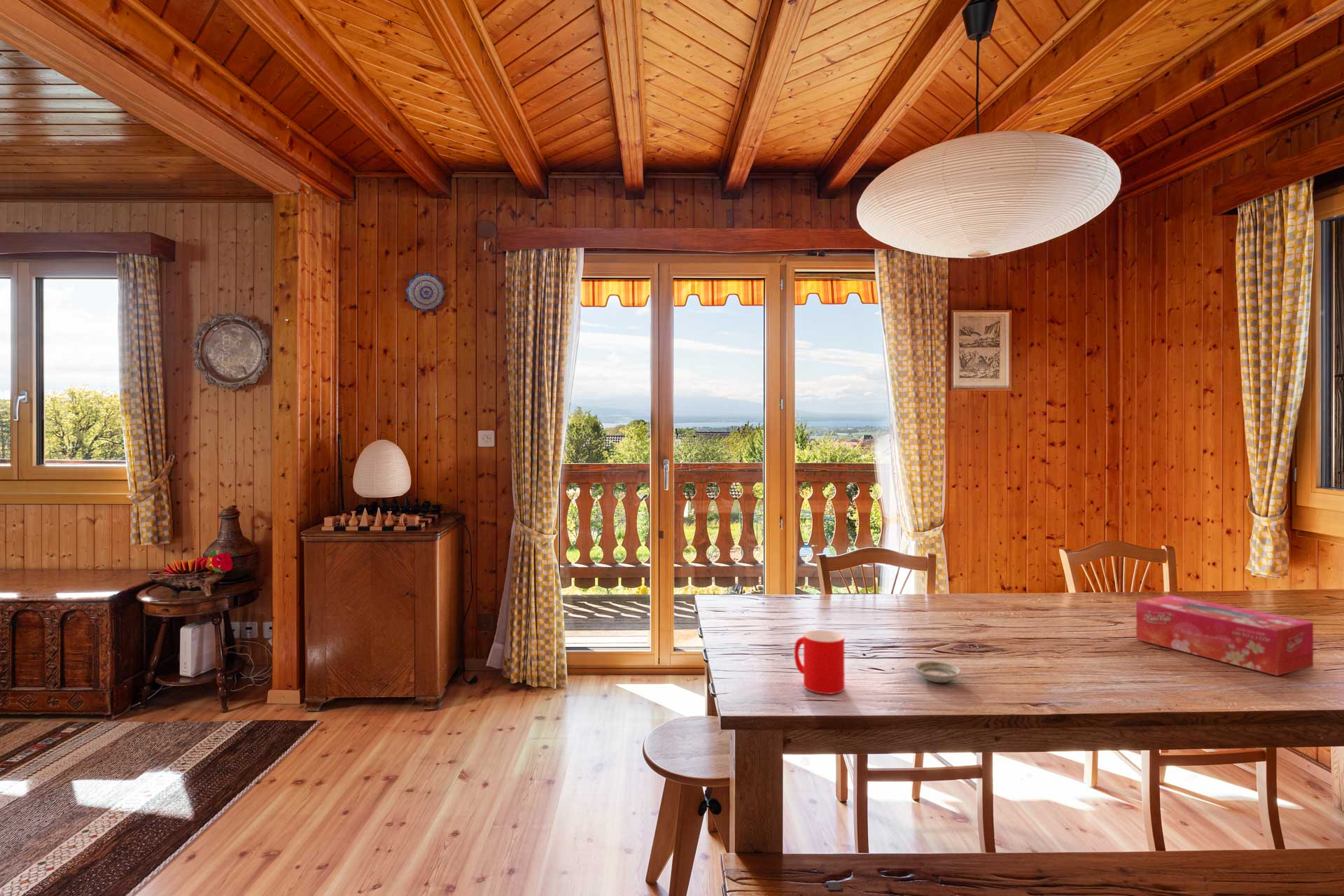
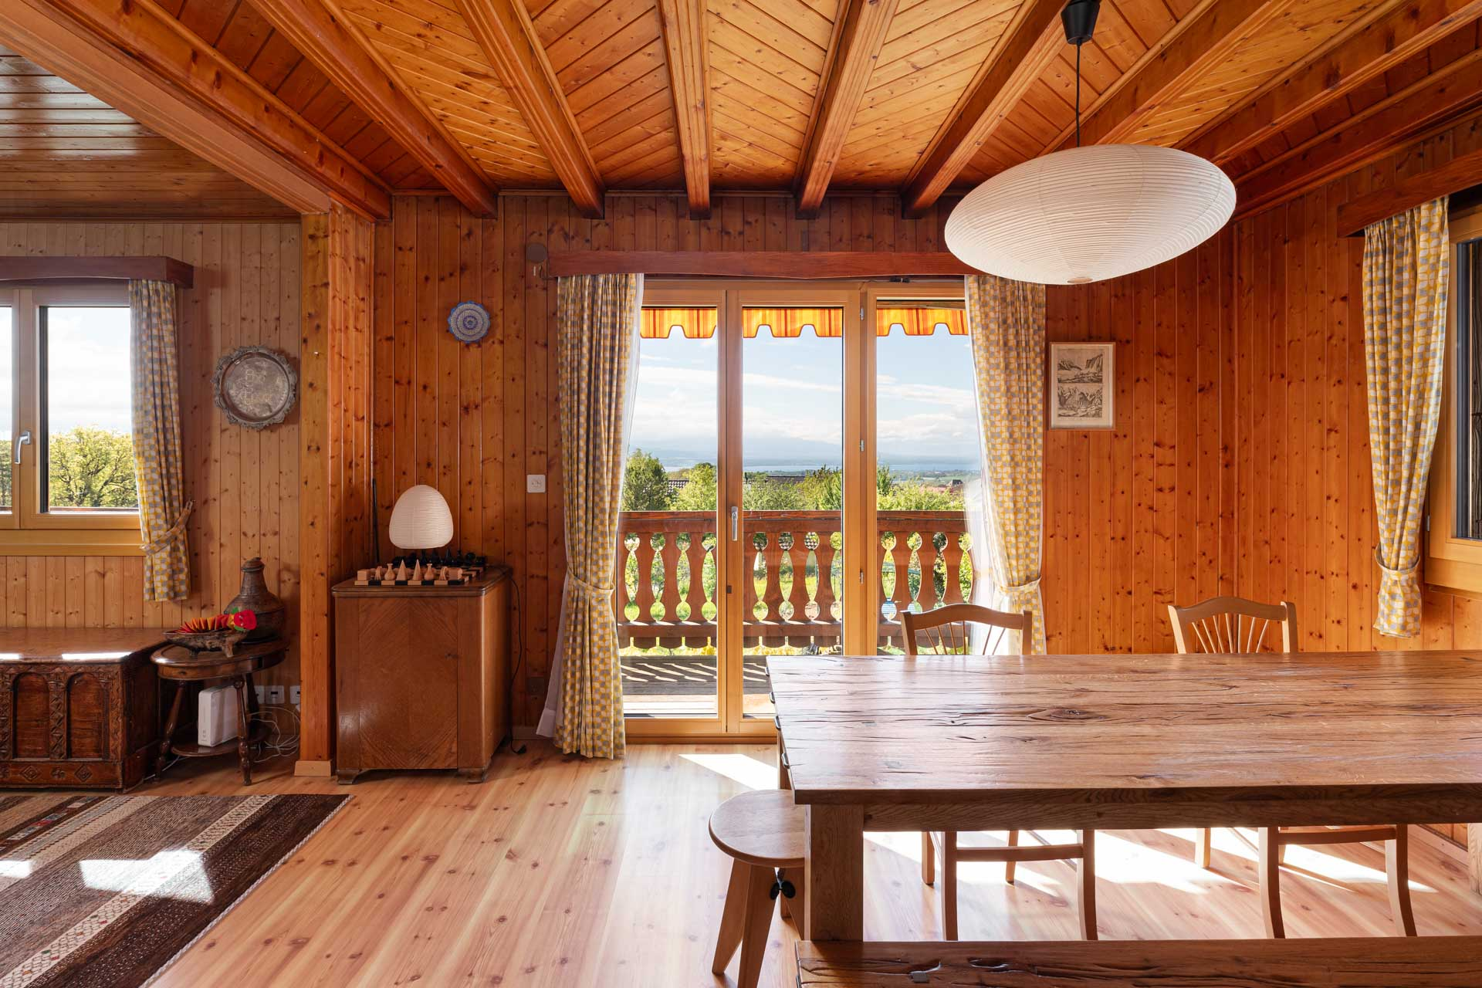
- saucer [913,660,962,683]
- tissue box [1135,595,1314,676]
- cup [794,629,846,695]
